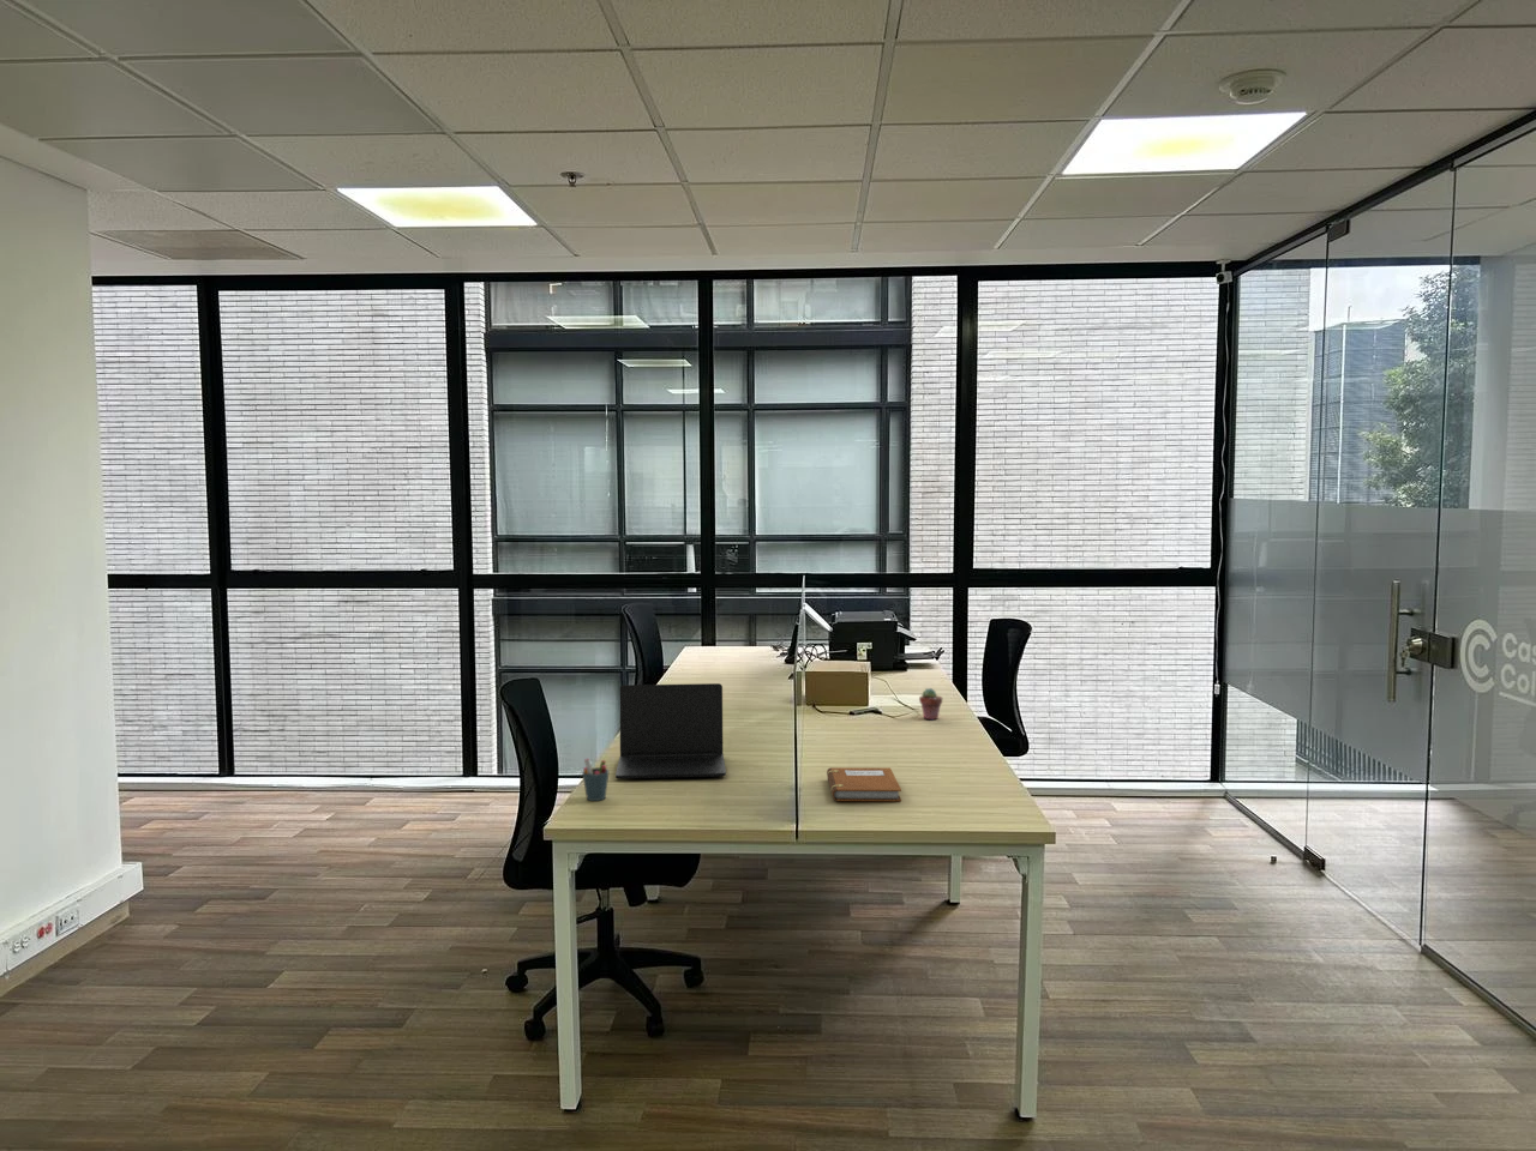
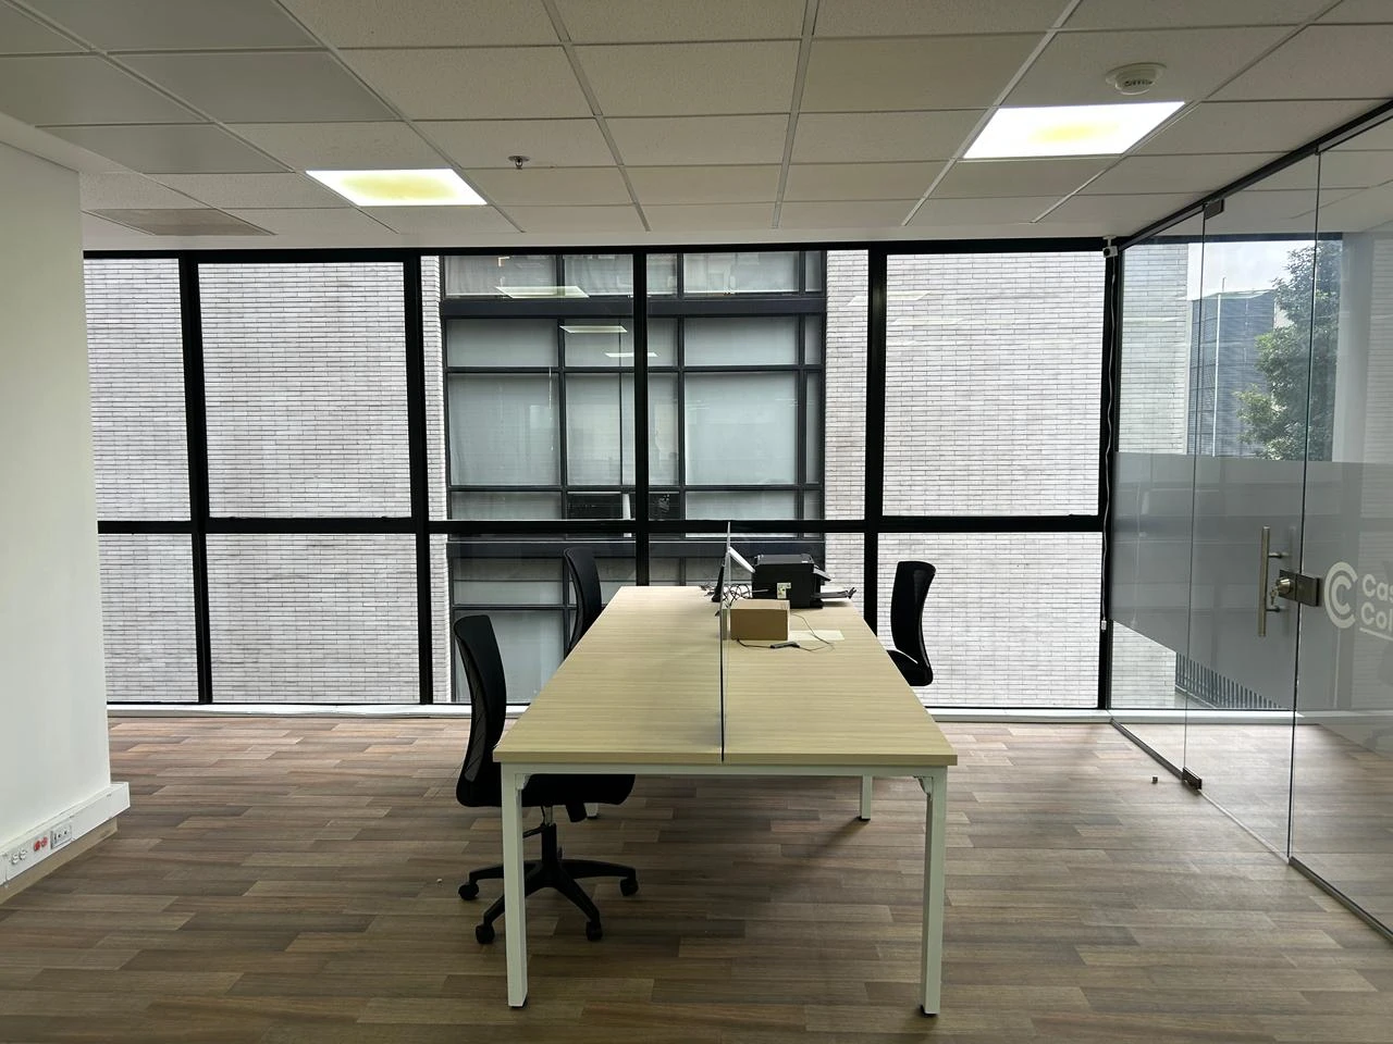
- laptop [614,682,727,781]
- potted succulent [918,687,943,721]
- notebook [826,767,902,802]
- pen holder [581,758,611,802]
